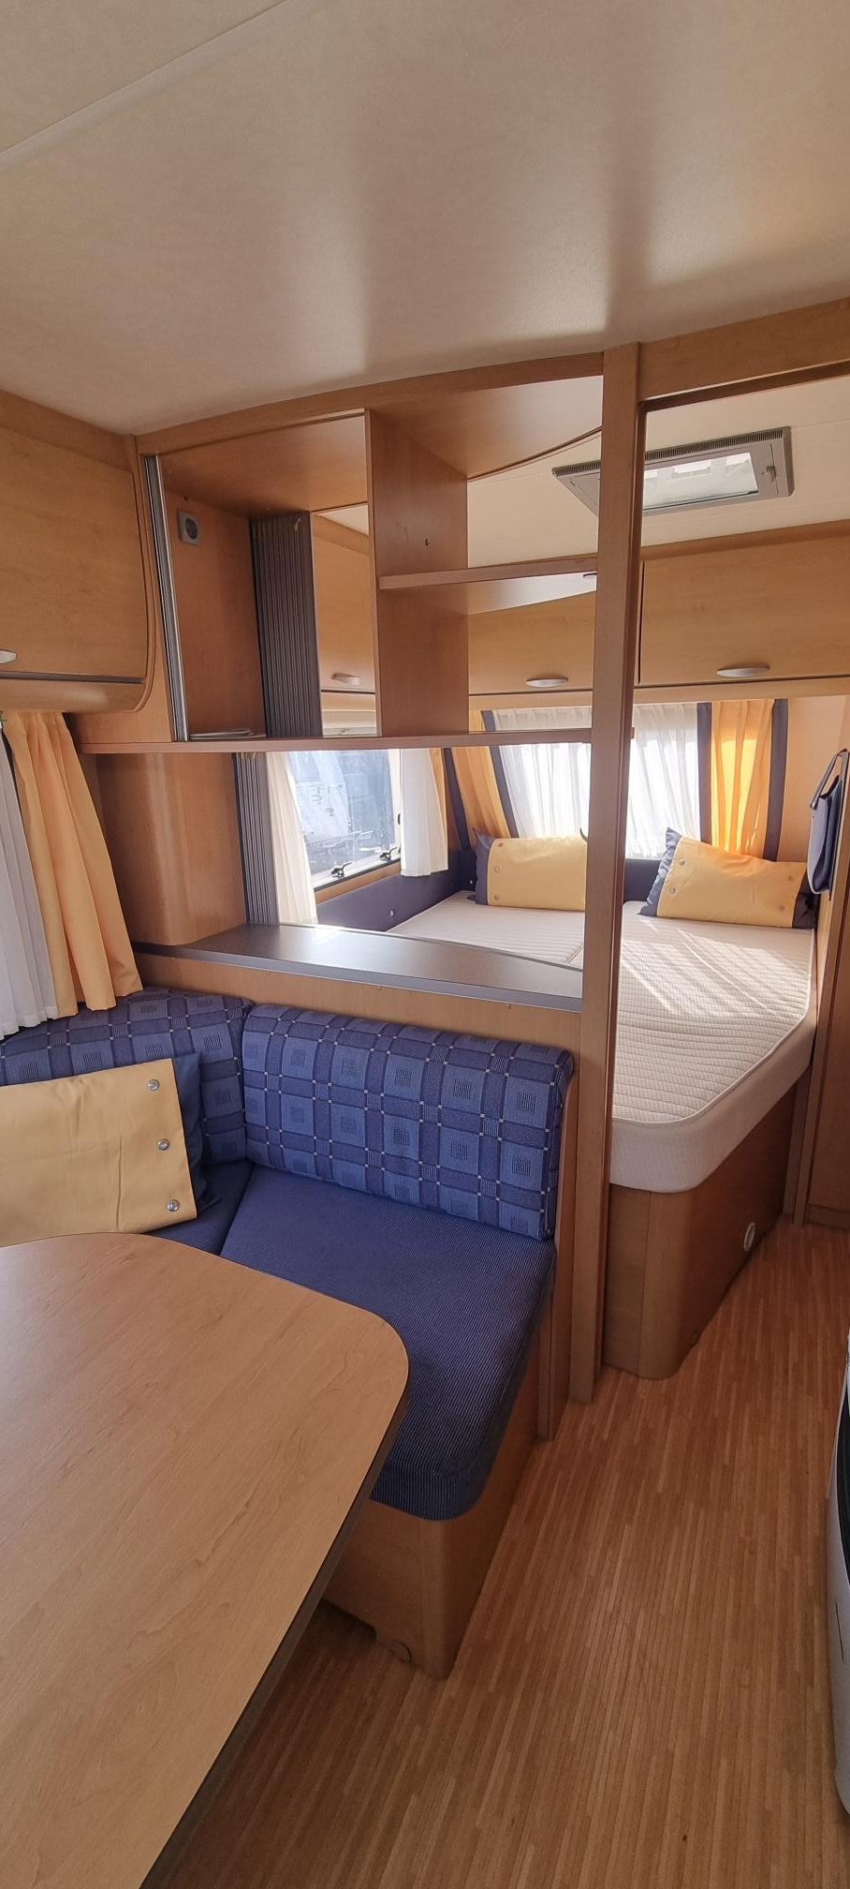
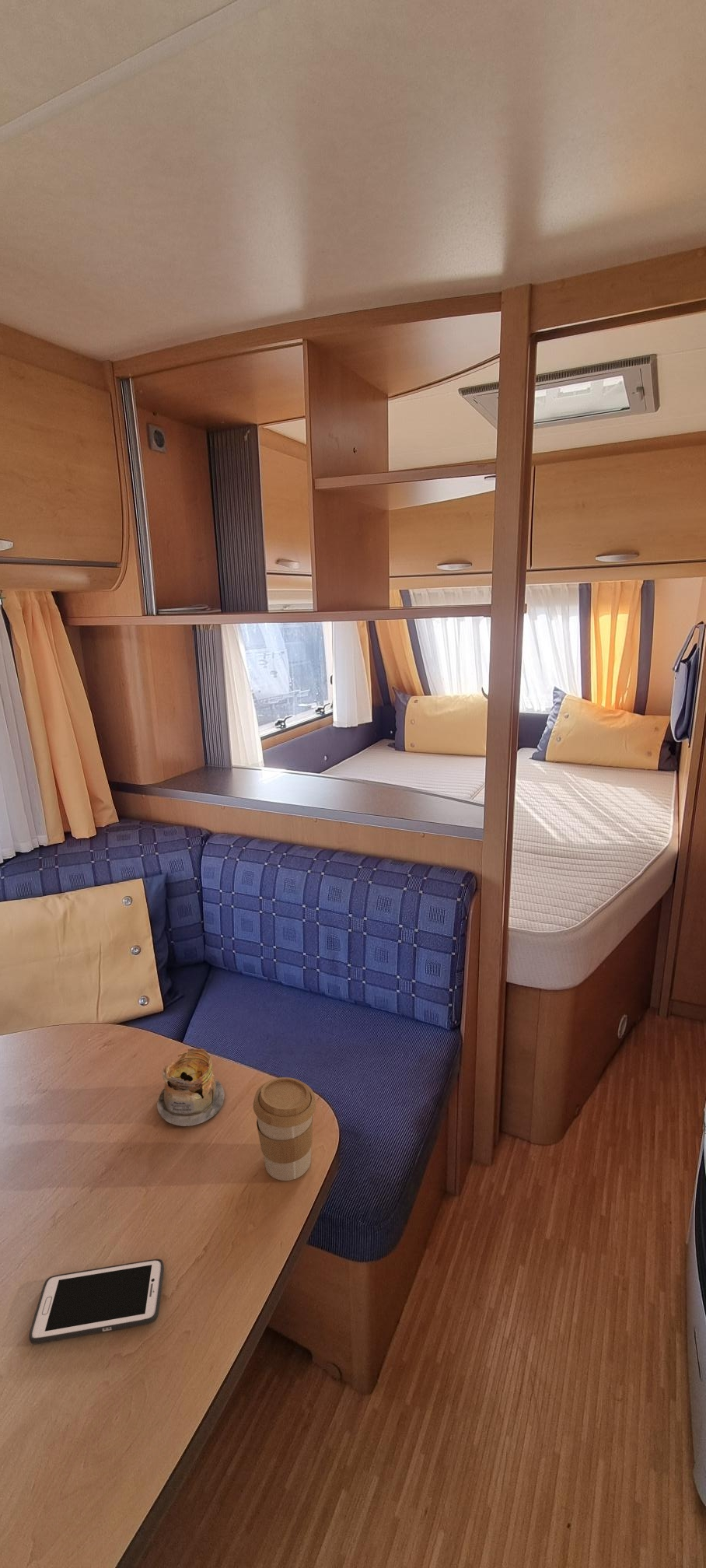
+ cell phone [29,1258,165,1344]
+ jar [156,1048,225,1127]
+ coffee cup [252,1076,316,1181]
